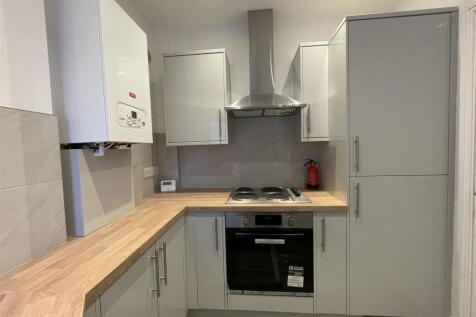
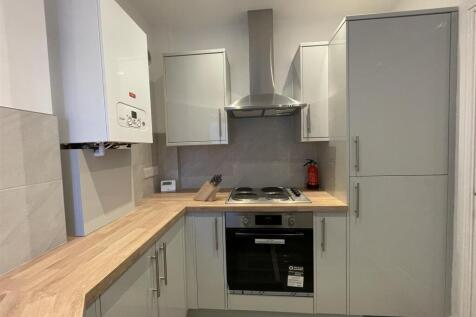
+ knife block [192,173,223,202]
